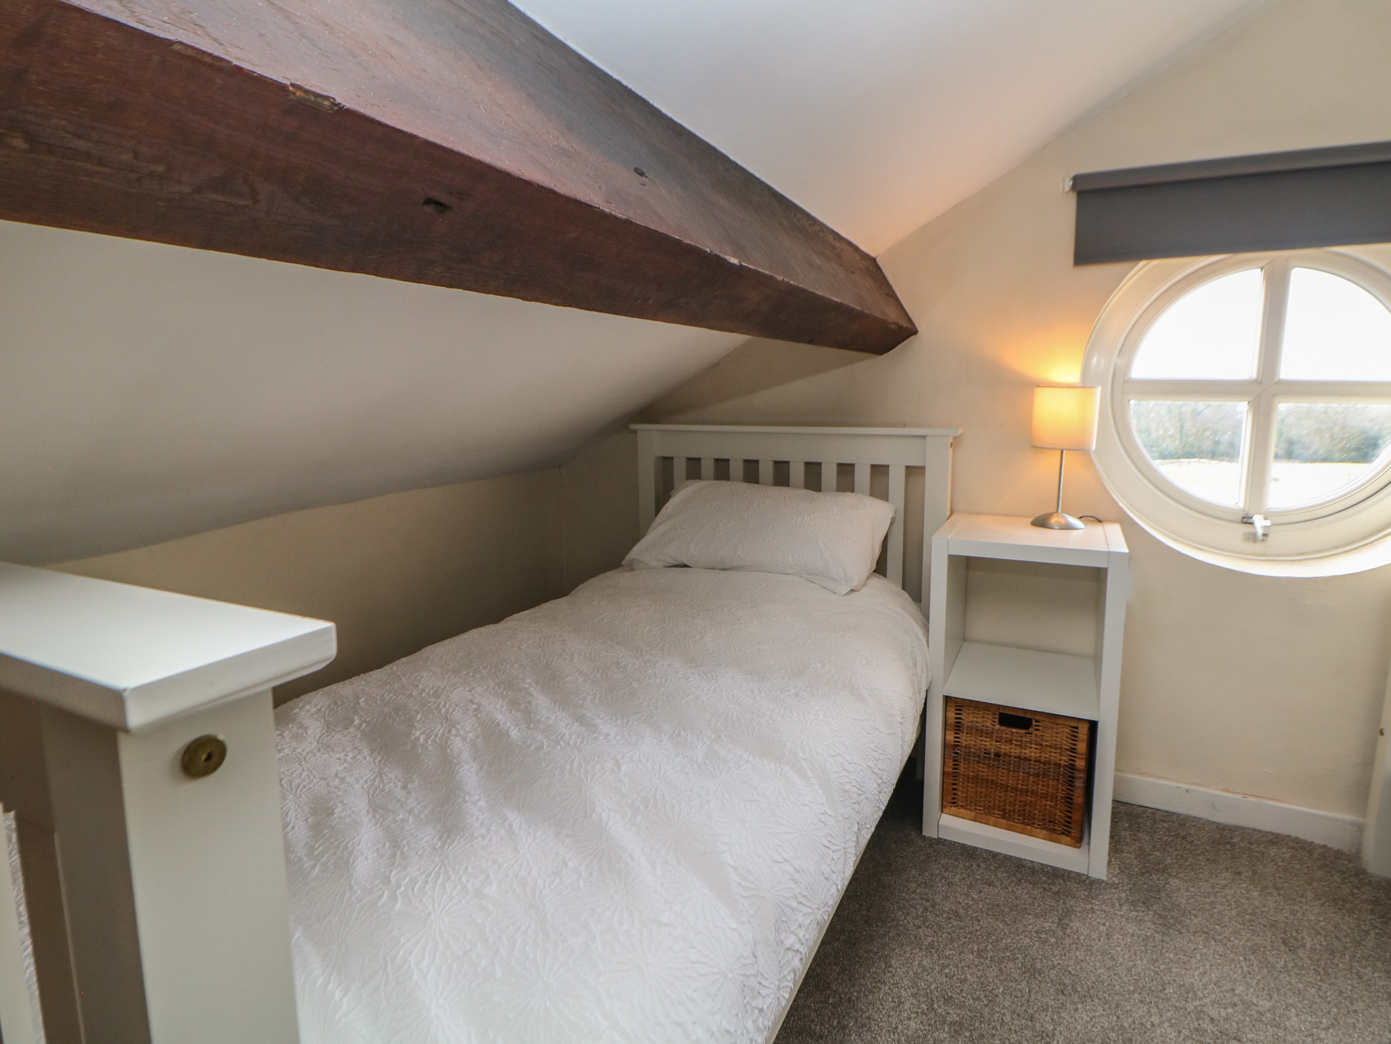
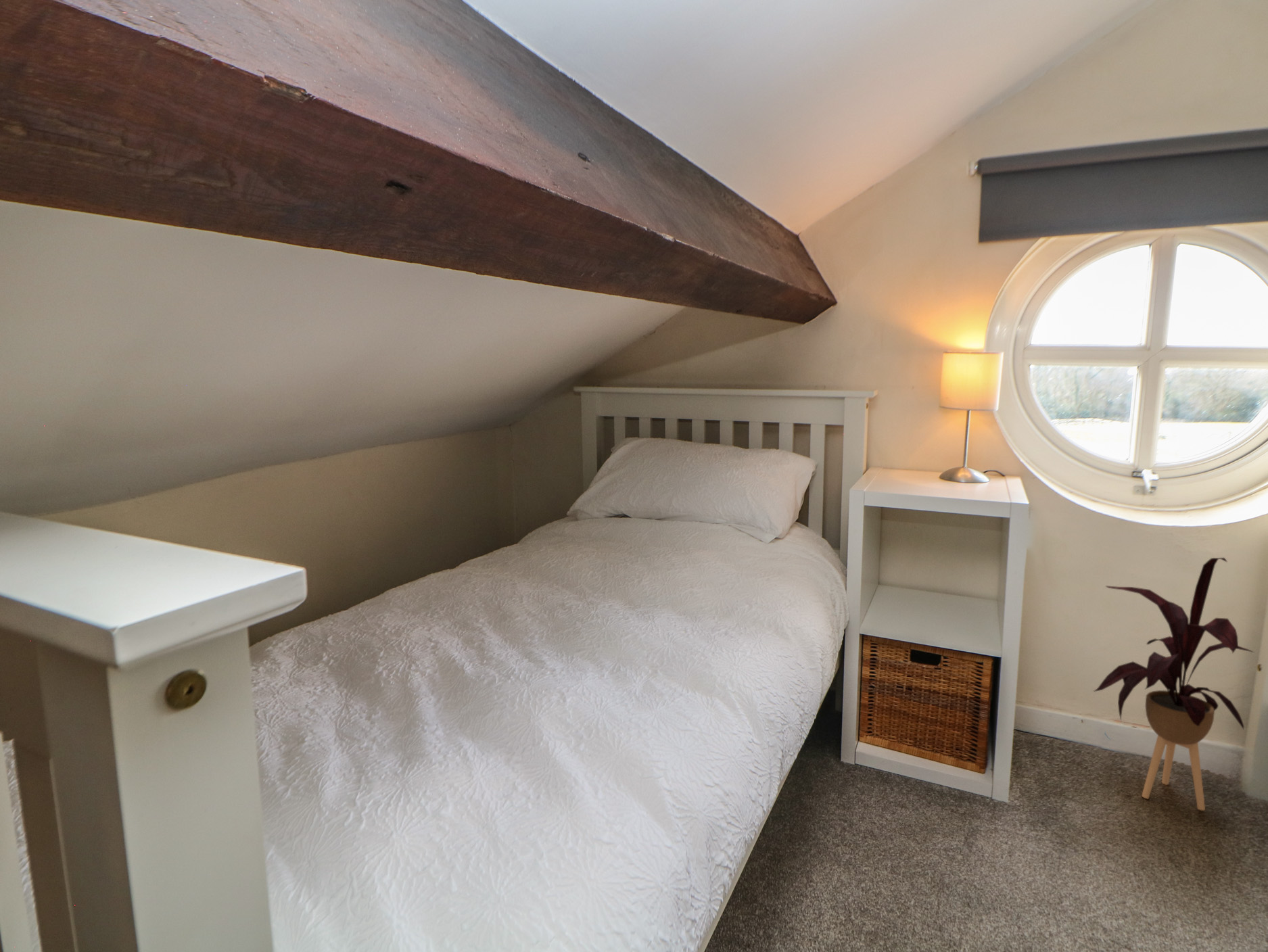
+ house plant [1092,557,1254,811]
